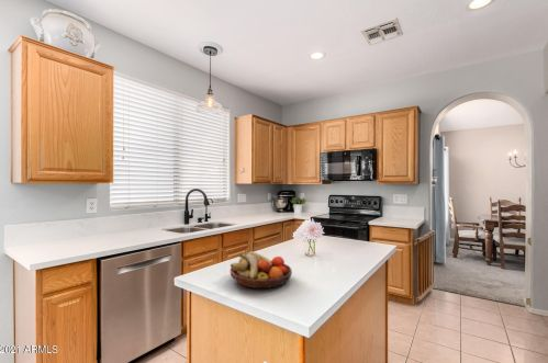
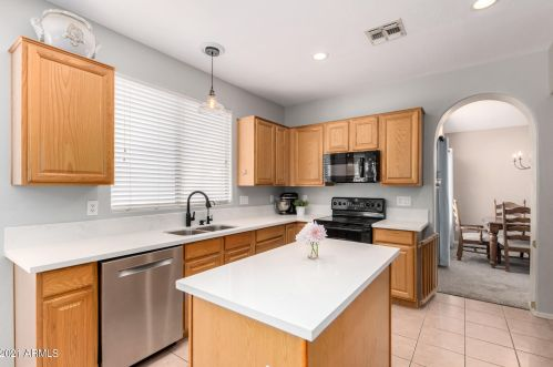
- fruit bowl [230,251,293,290]
